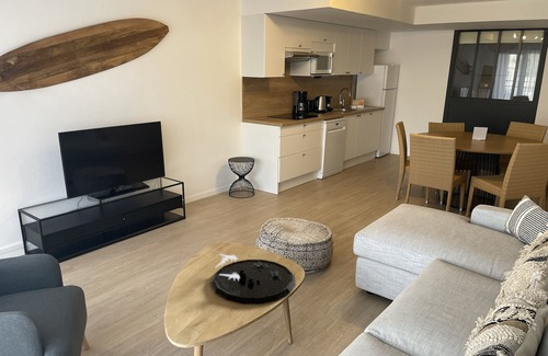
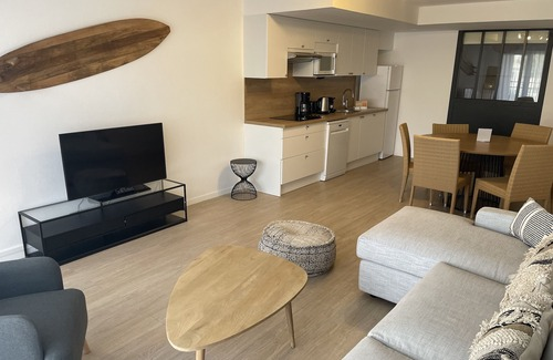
- decorative tray [210,253,297,305]
